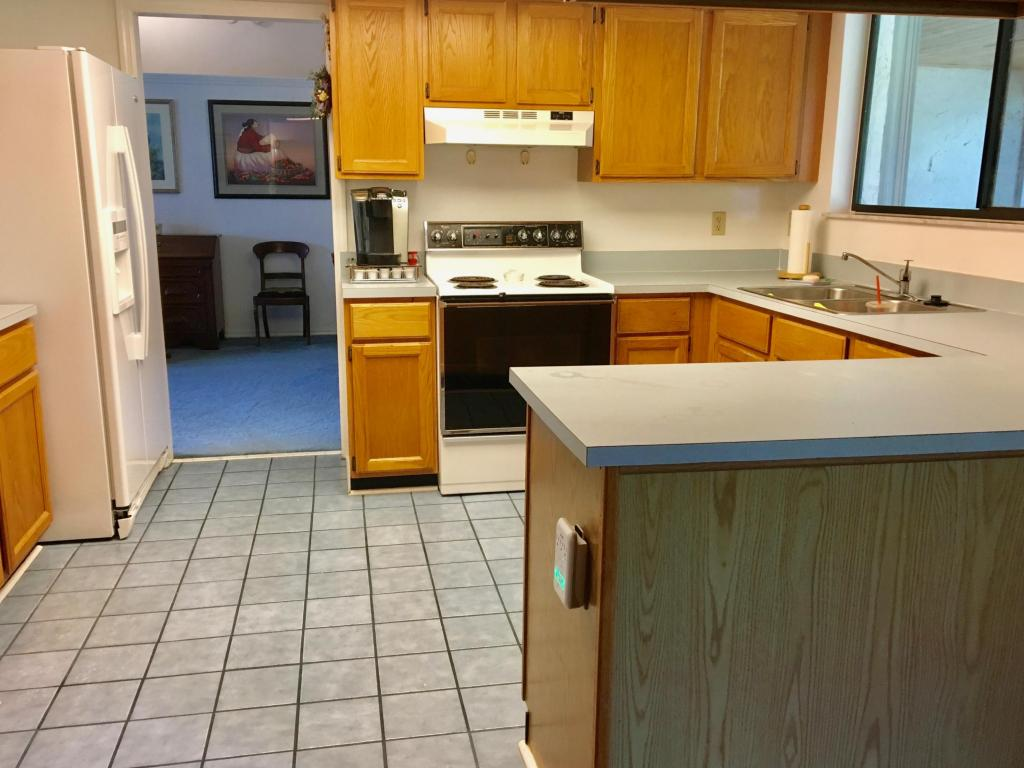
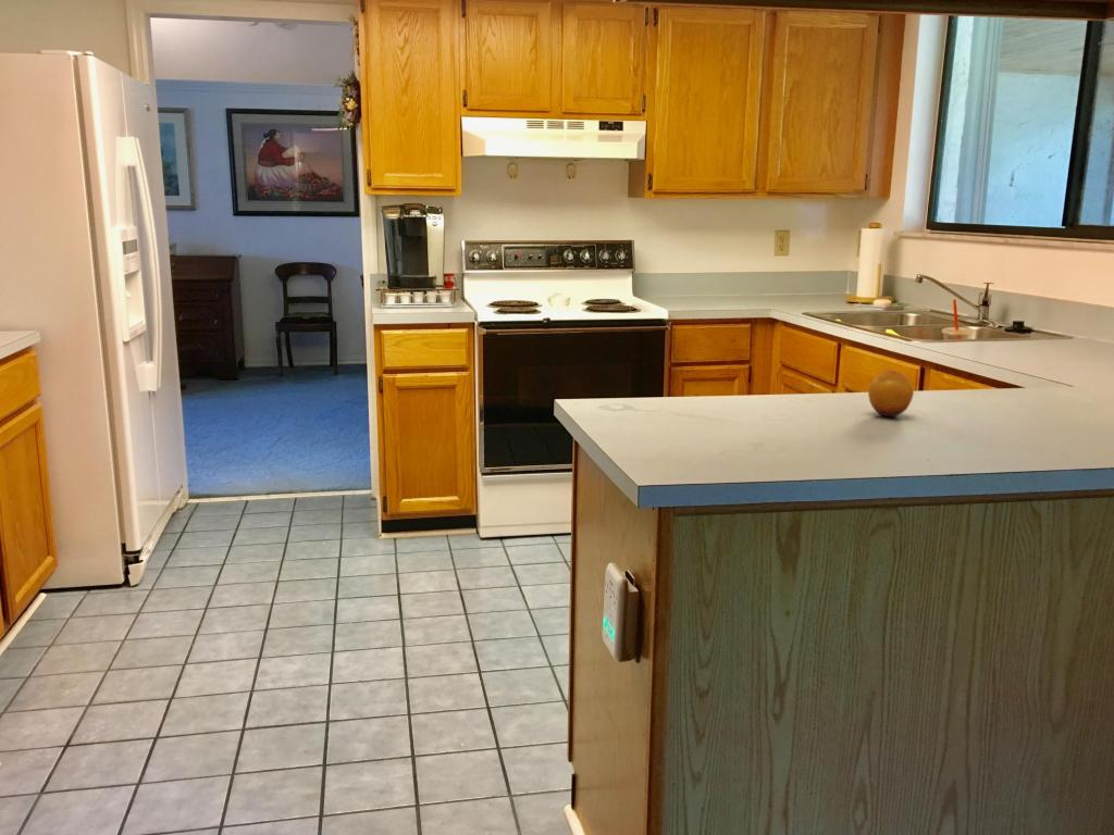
+ fruit [867,370,915,418]
